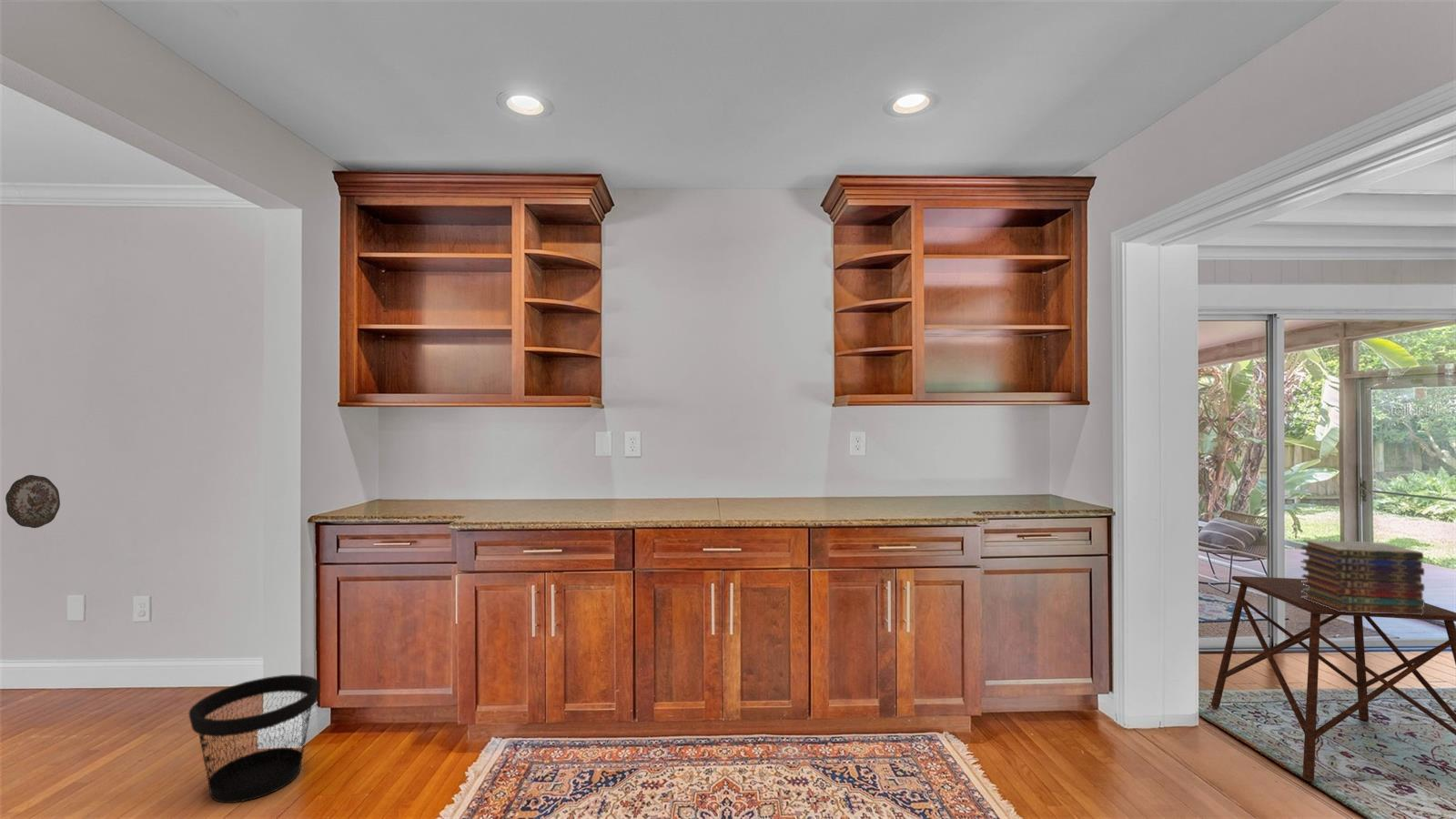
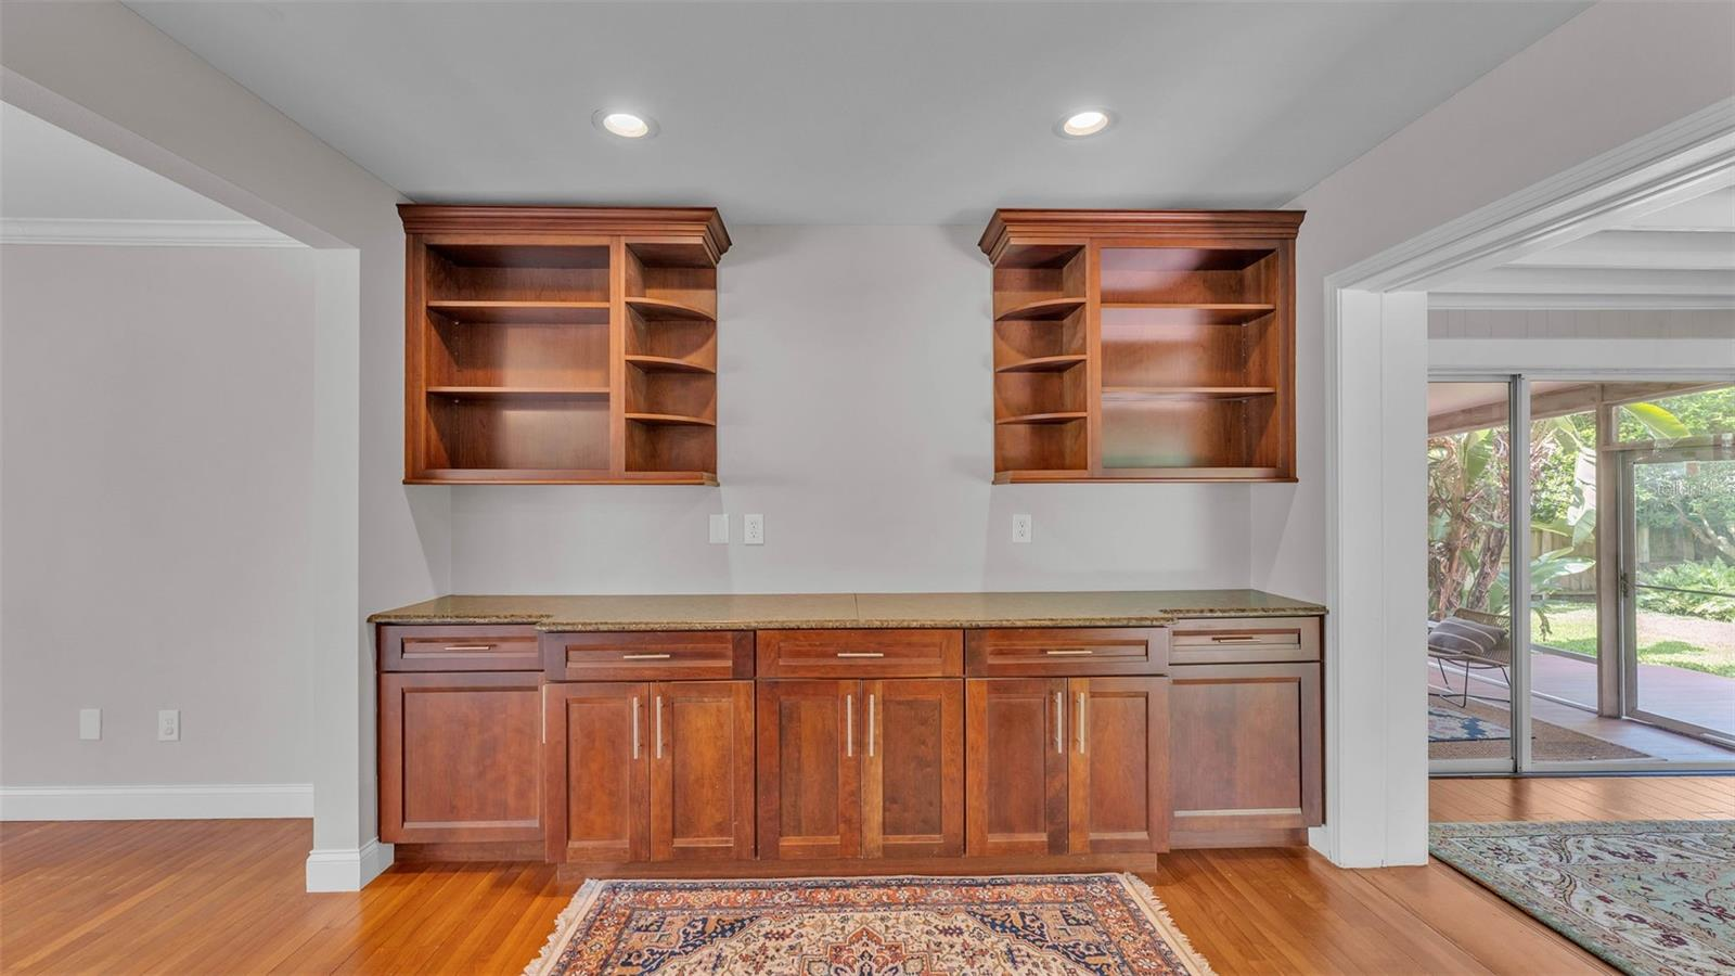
- wastebasket [187,674,321,804]
- decorative plate [5,474,61,529]
- book stack [1299,539,1425,615]
- side table [1210,575,1456,783]
